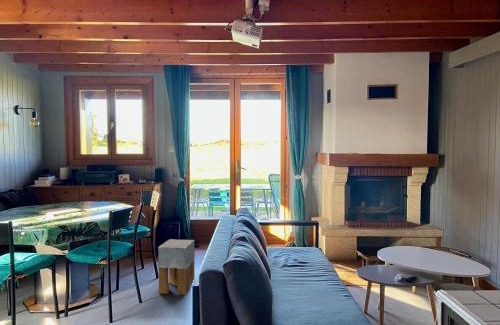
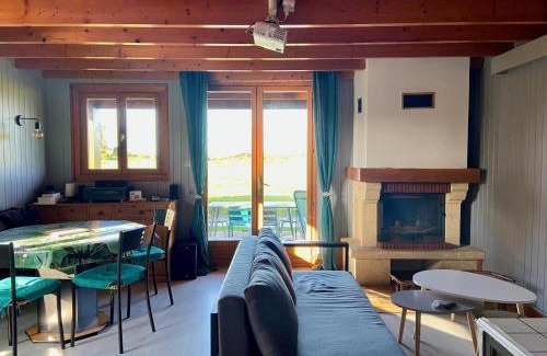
- stool [157,238,196,296]
